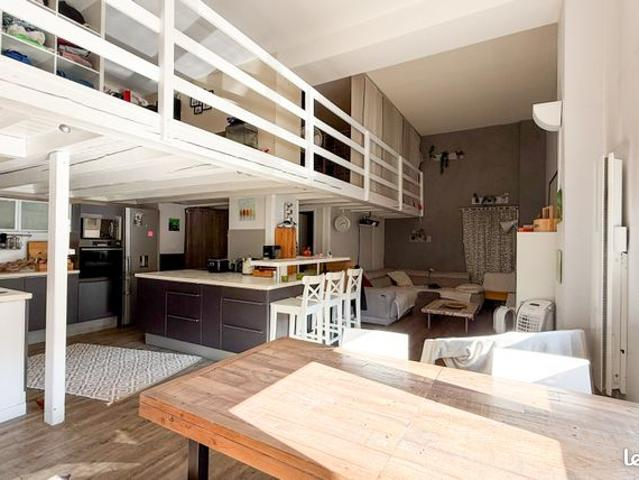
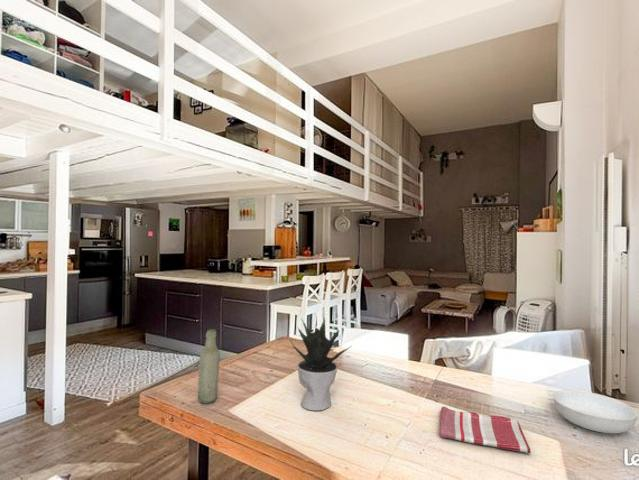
+ bottle [197,328,221,405]
+ dish towel [439,405,532,454]
+ potted plant [289,317,351,412]
+ serving bowl [552,389,638,434]
